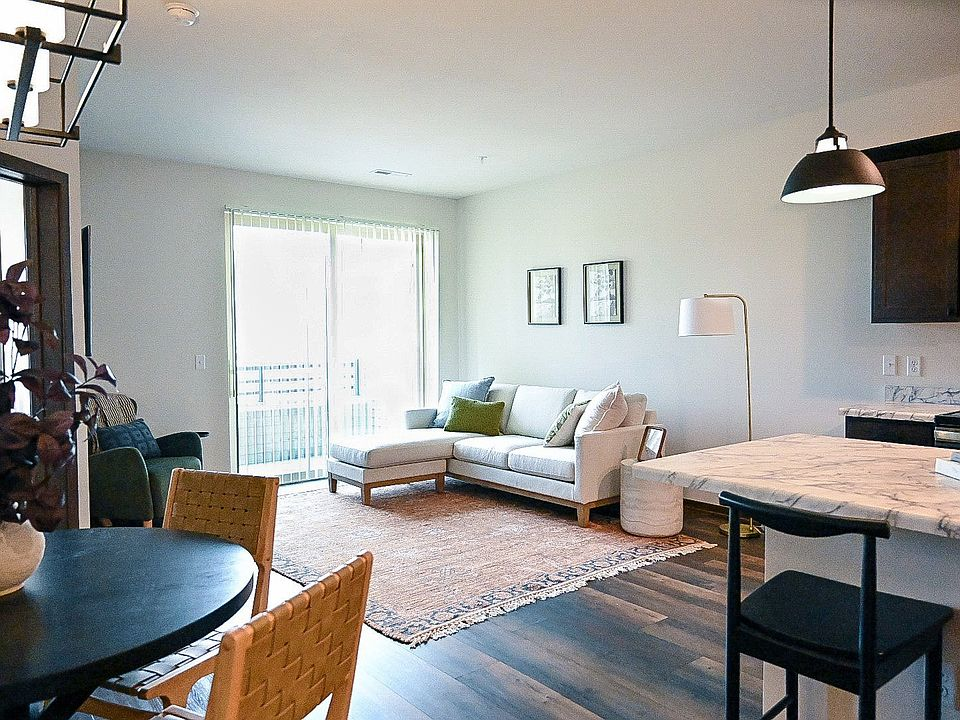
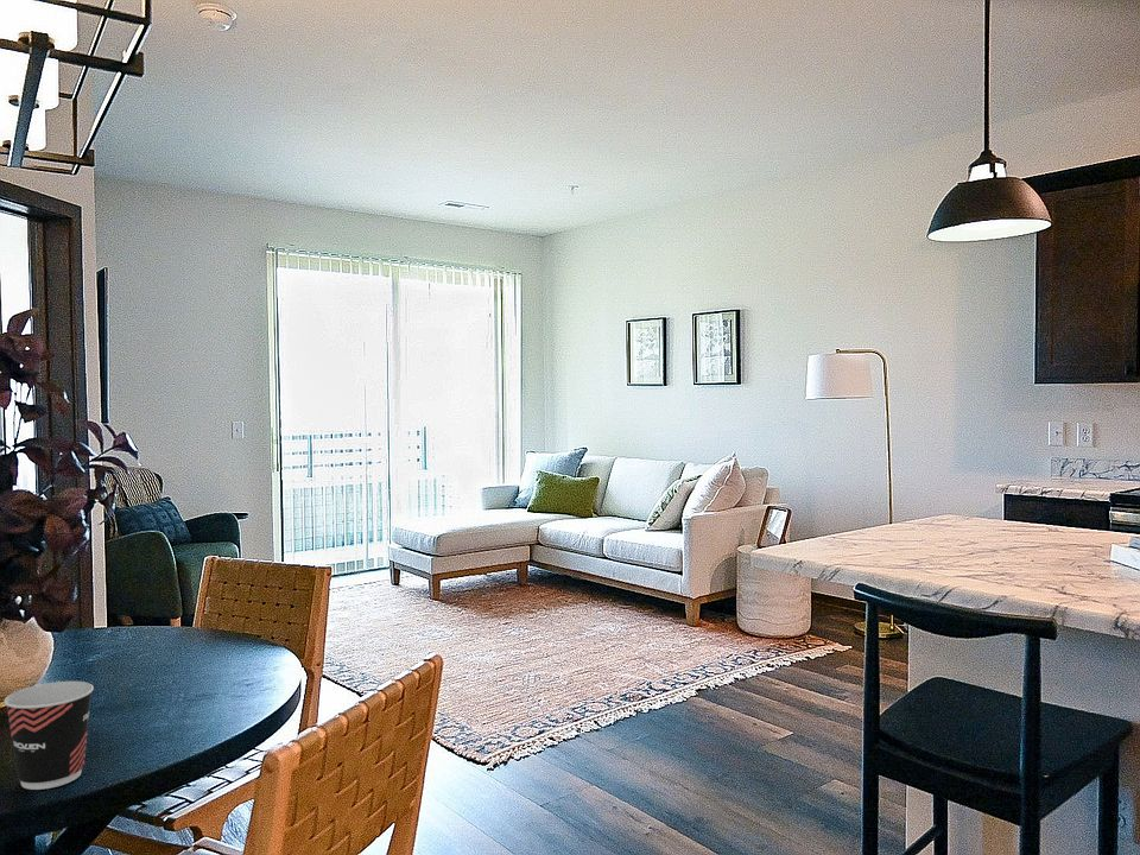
+ cup [4,680,95,791]
